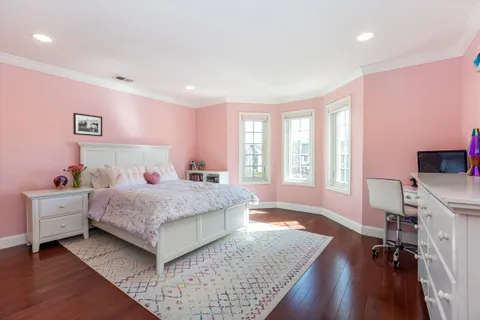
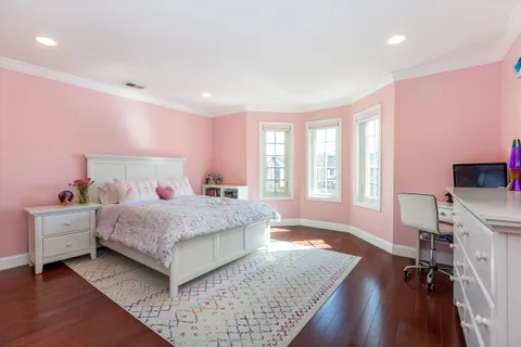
- picture frame [72,112,103,137]
